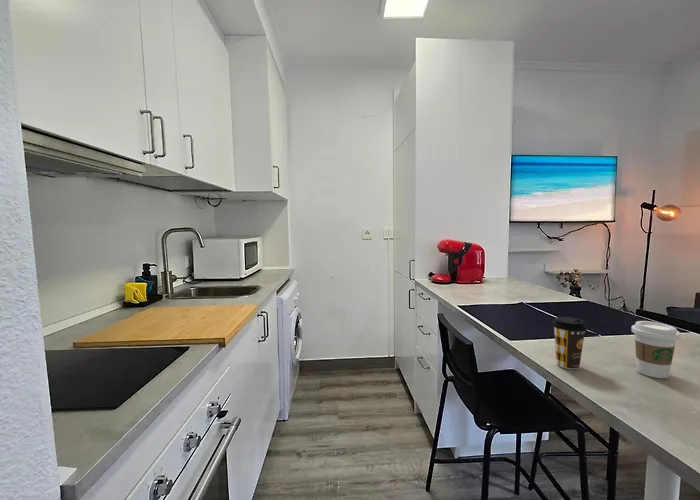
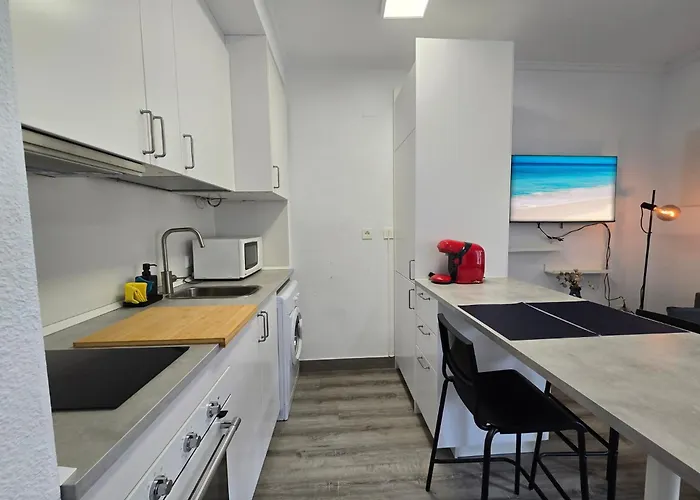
- coffee cup [630,320,682,379]
- coffee cup [551,316,588,370]
